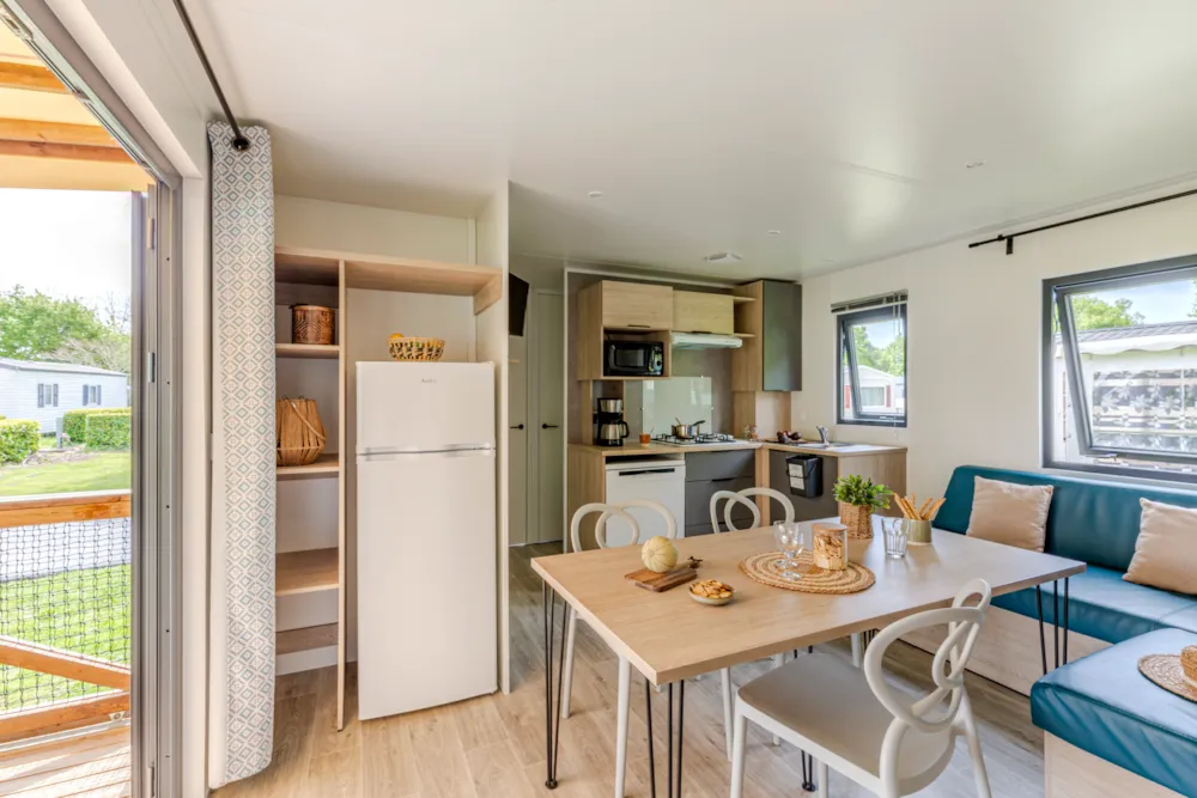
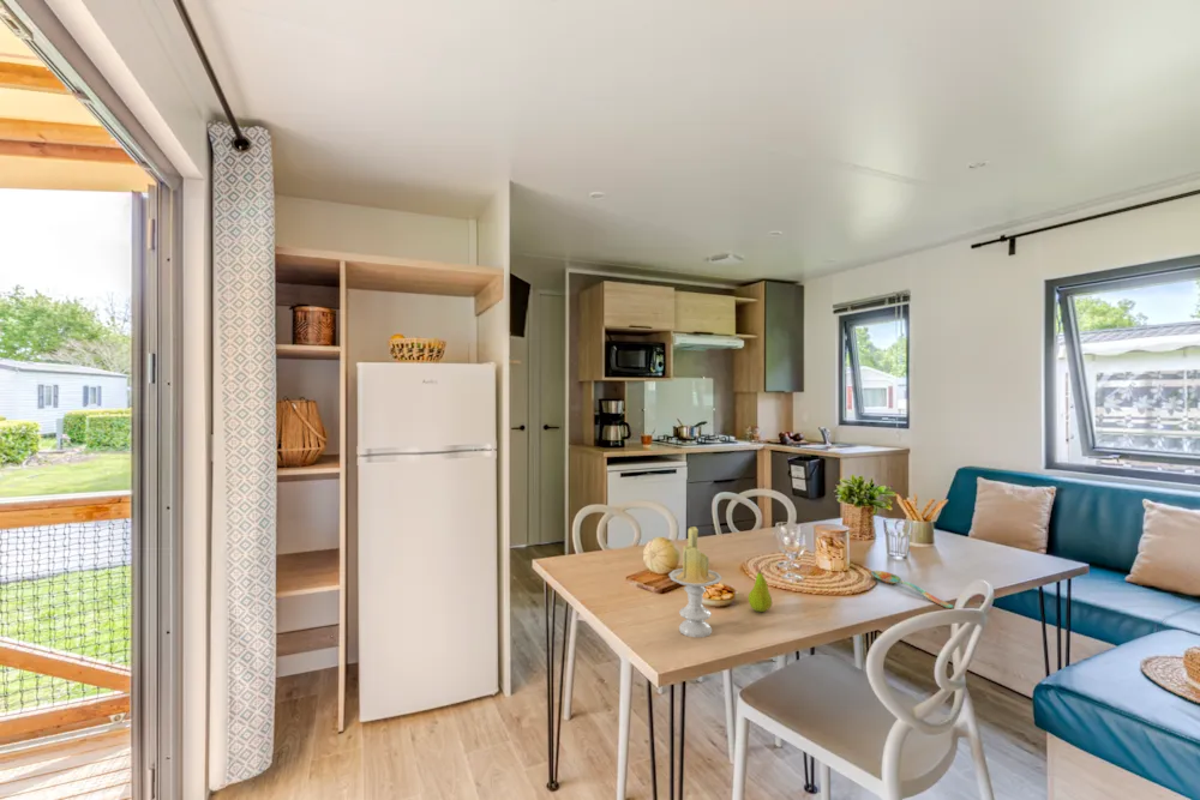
+ spoon [870,570,955,609]
+ candle [668,525,722,638]
+ fruit [748,566,773,613]
